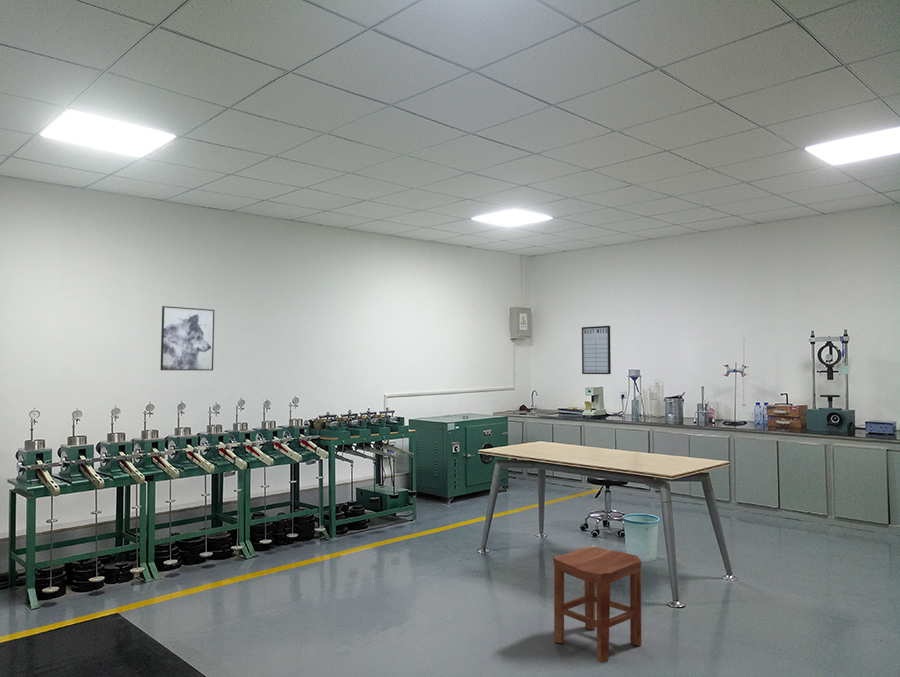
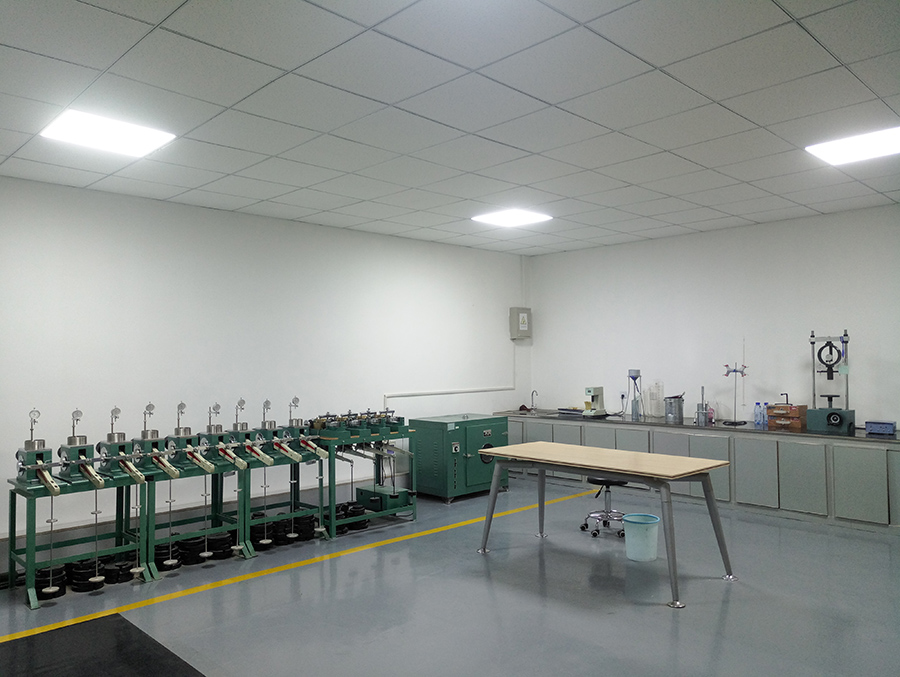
- stool [552,546,642,663]
- writing board [581,325,612,375]
- wall art [160,305,215,371]
